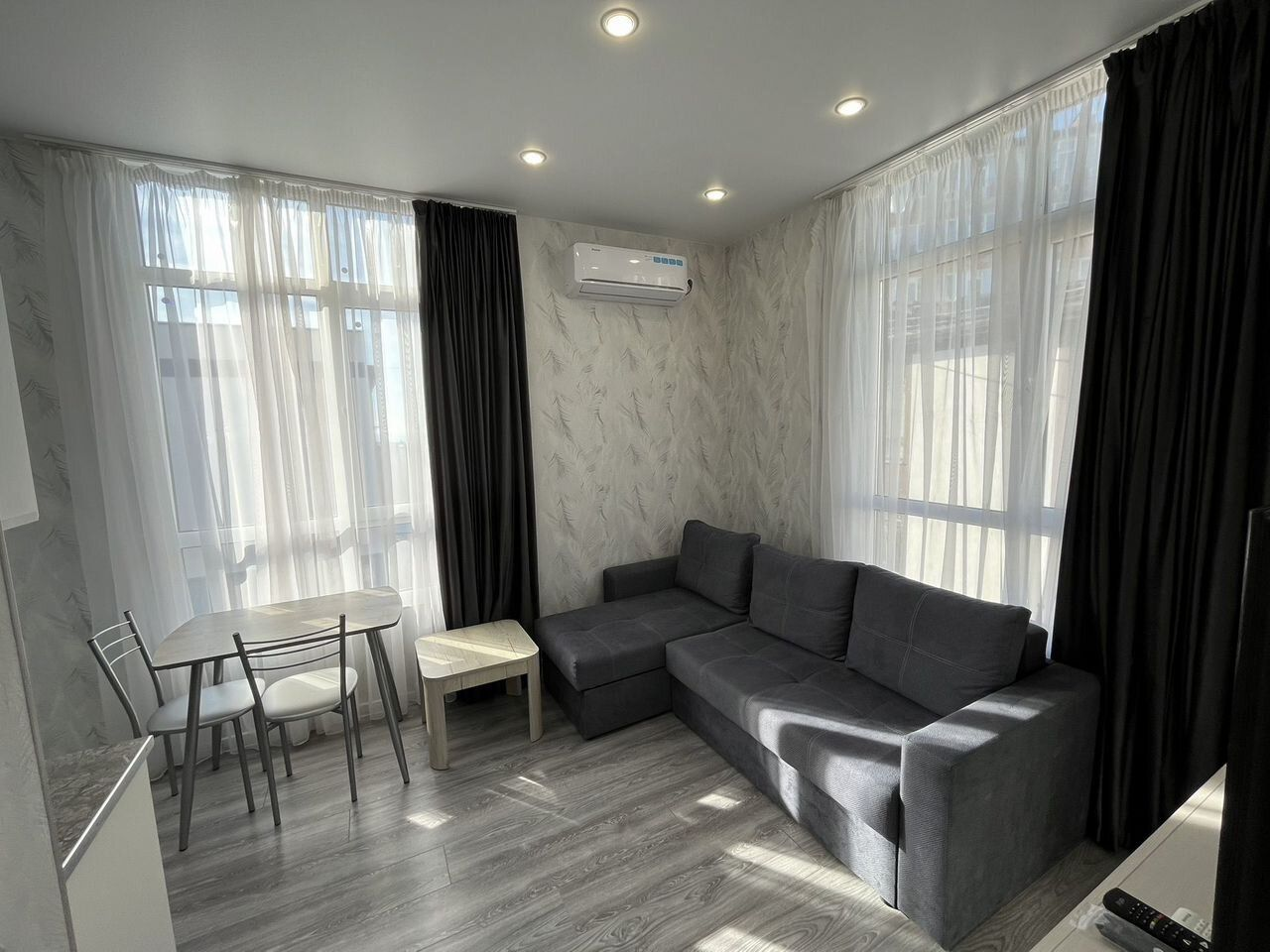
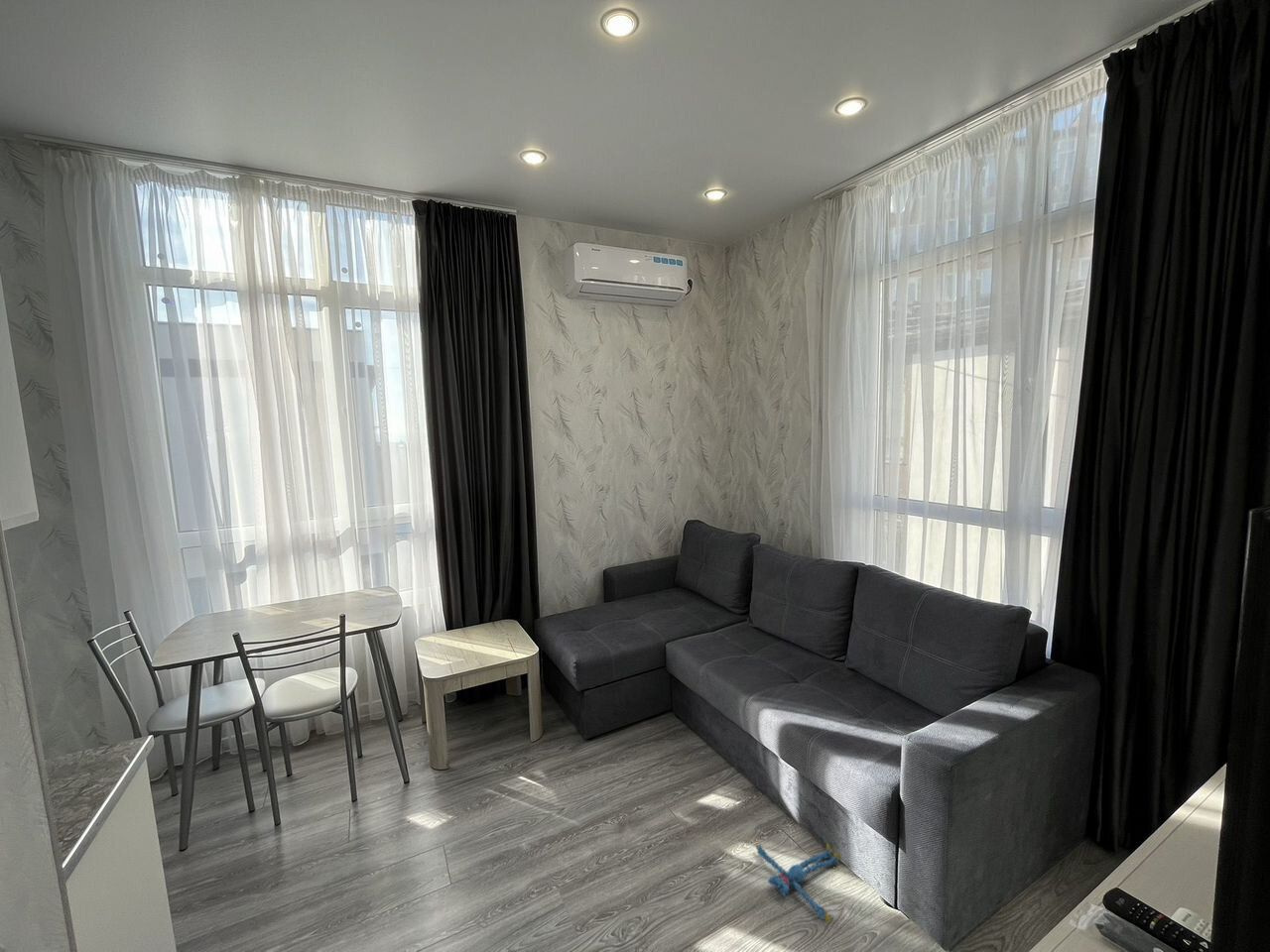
+ plush toy [755,843,841,924]
